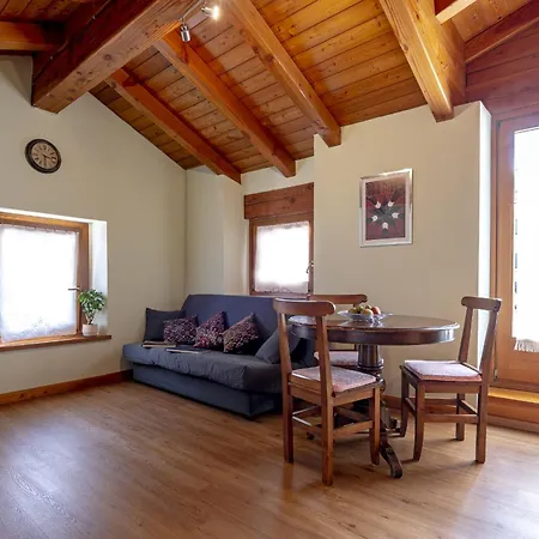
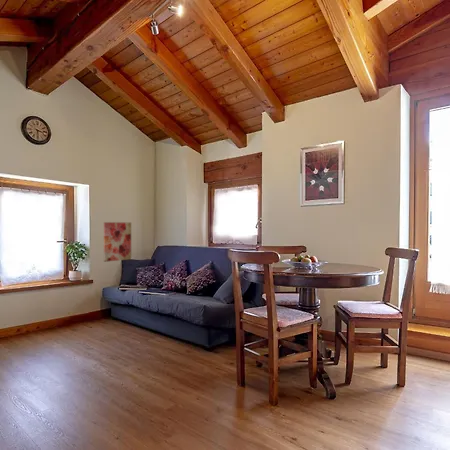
+ wall art [103,221,132,263]
